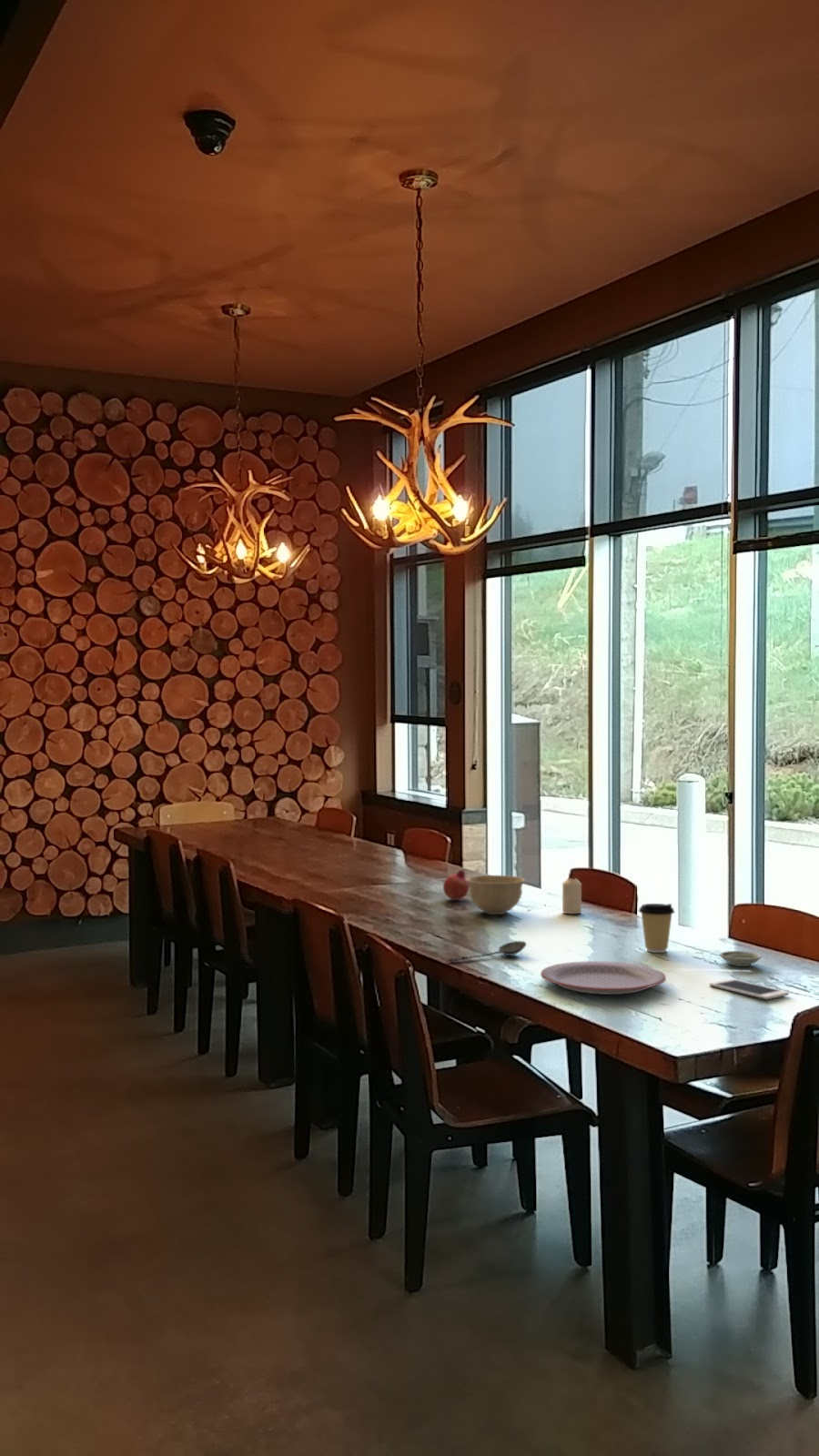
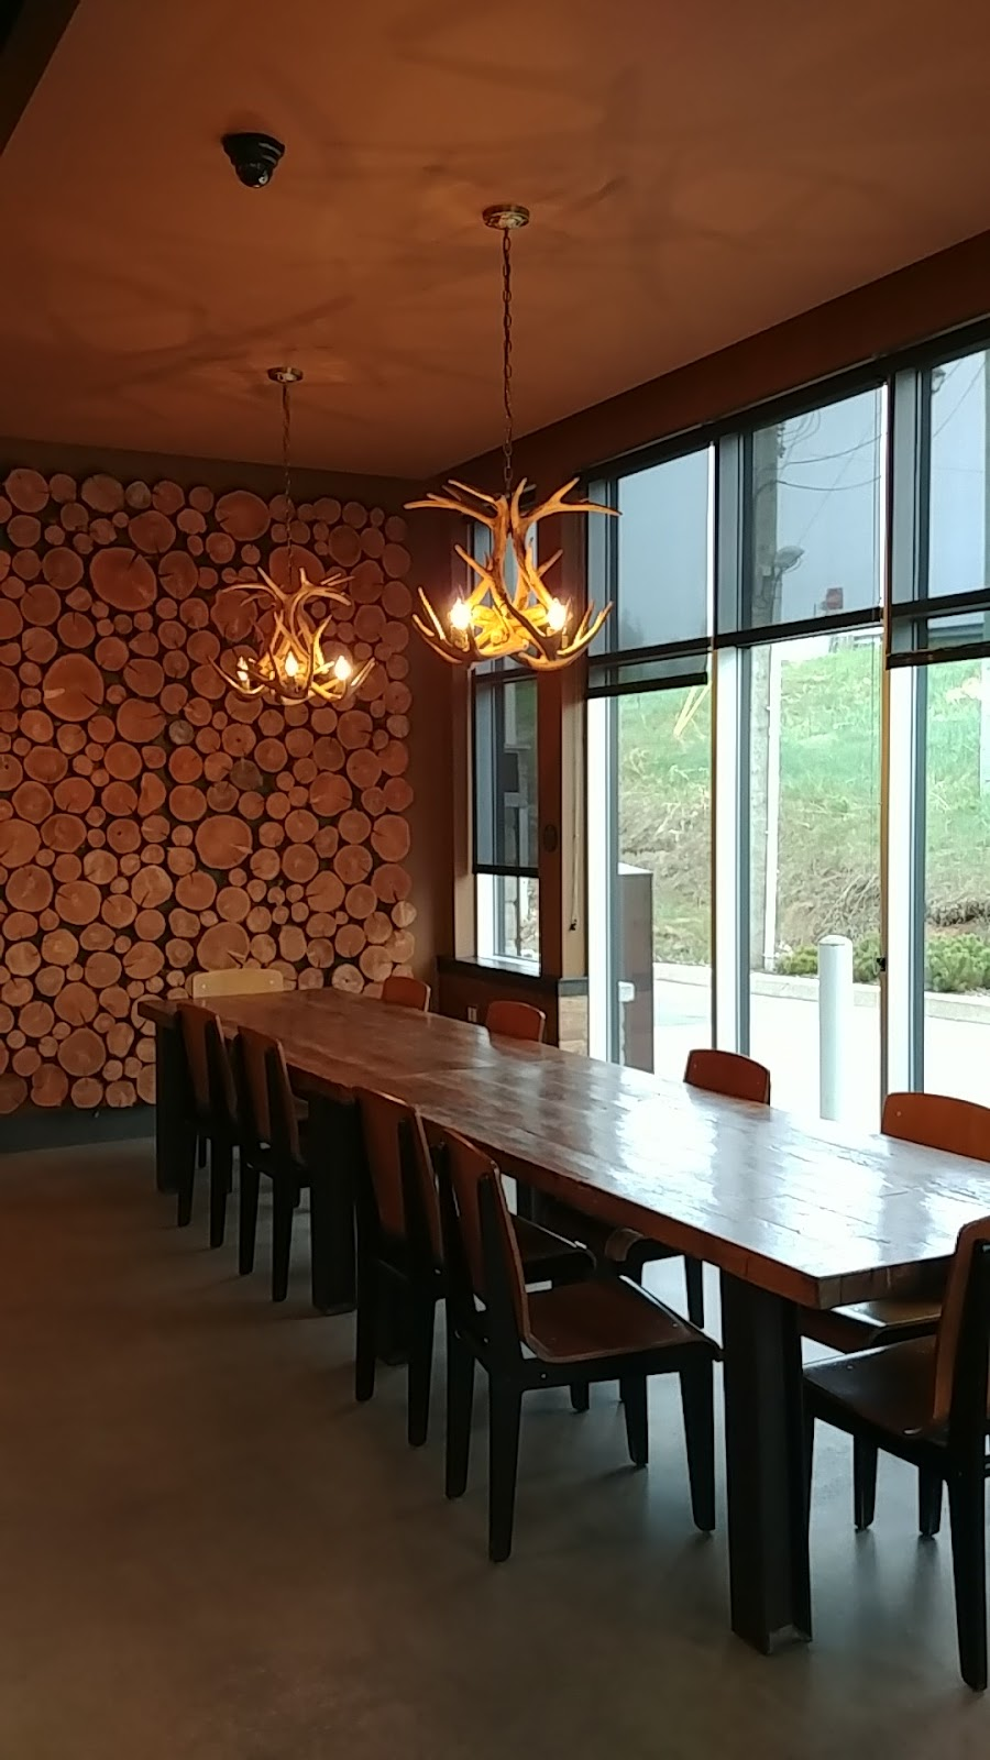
- cell phone [709,978,790,1000]
- coffee cup [638,903,675,954]
- spoon [446,940,528,962]
- plate [540,960,667,996]
- candle [561,877,582,915]
- fruit [442,869,470,901]
- saucer [719,950,762,967]
- bowl [466,875,526,915]
